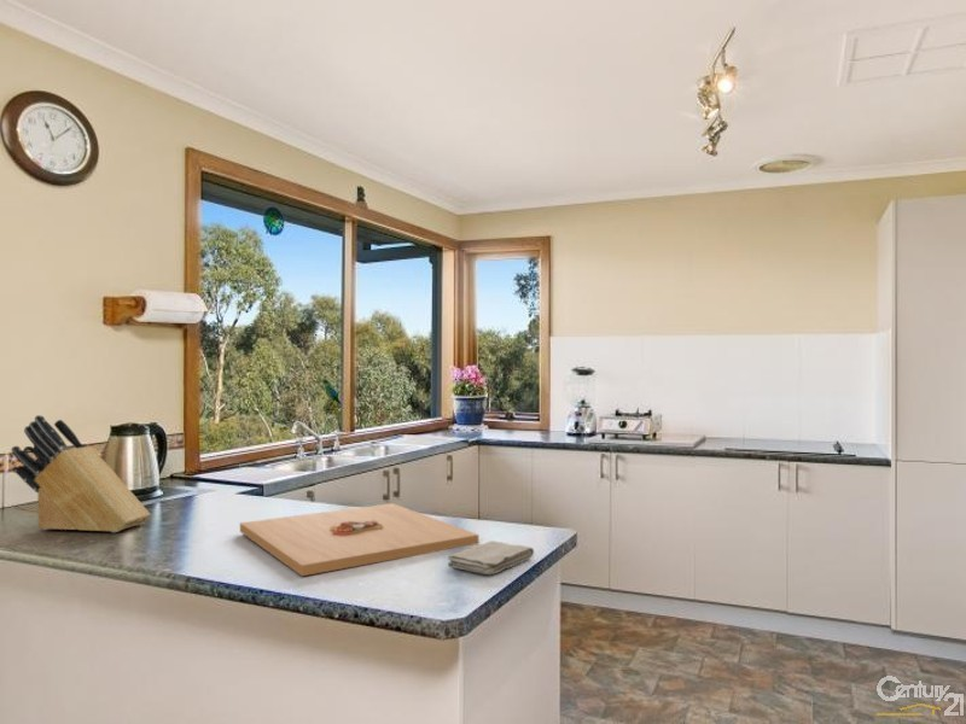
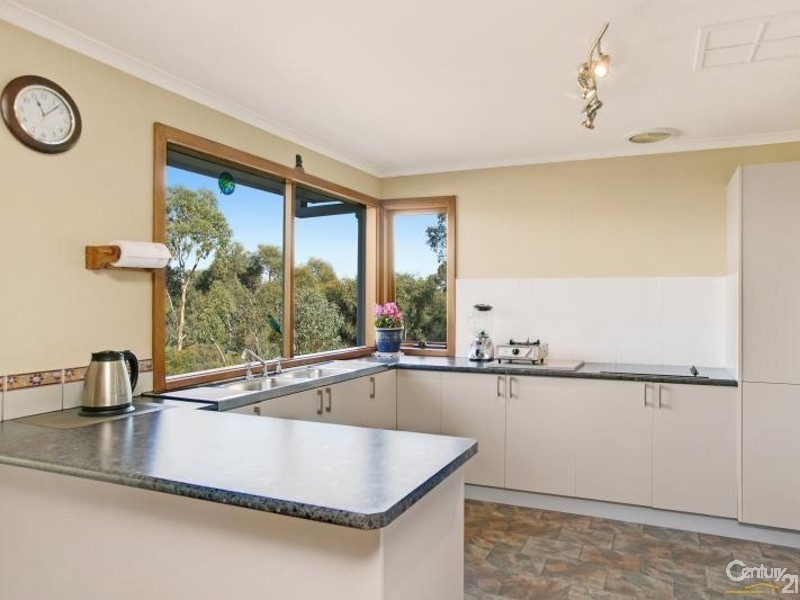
- knife block [10,414,152,533]
- washcloth [447,539,535,576]
- platter [239,502,479,577]
